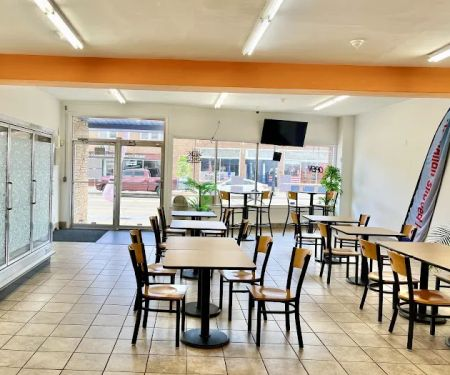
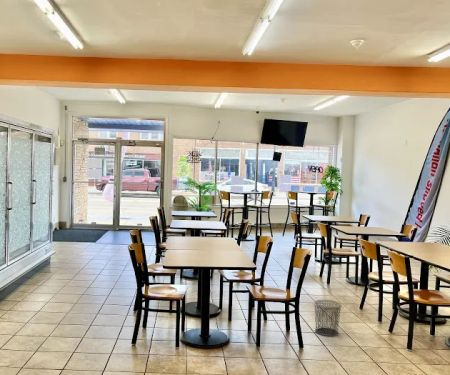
+ waste bin [313,299,343,337]
